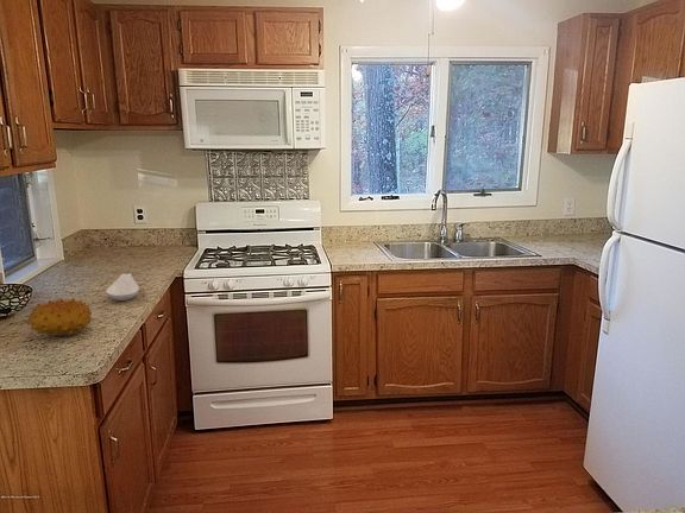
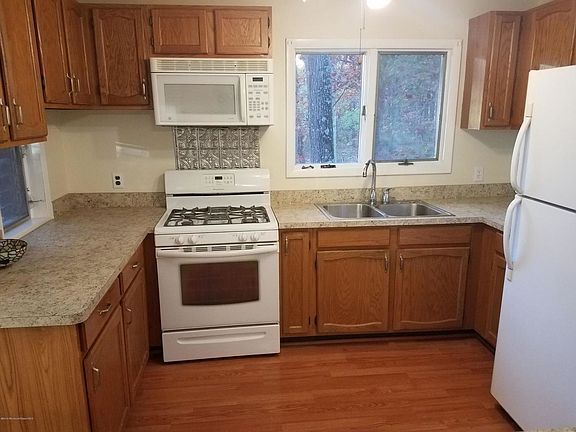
- fruit [26,297,93,337]
- spoon rest [105,272,140,302]
